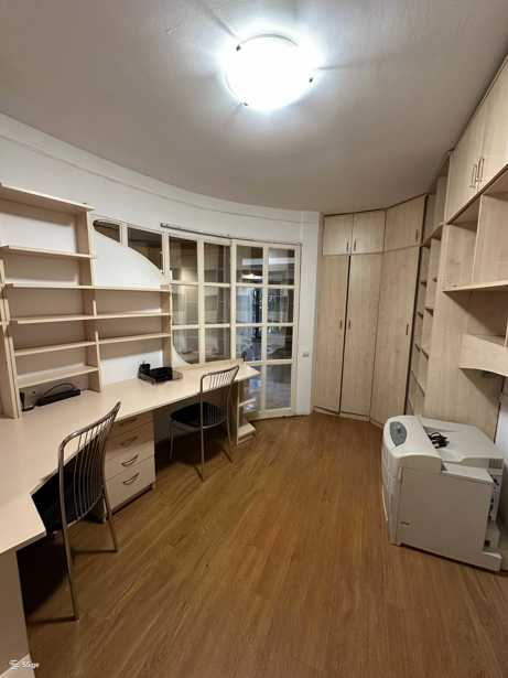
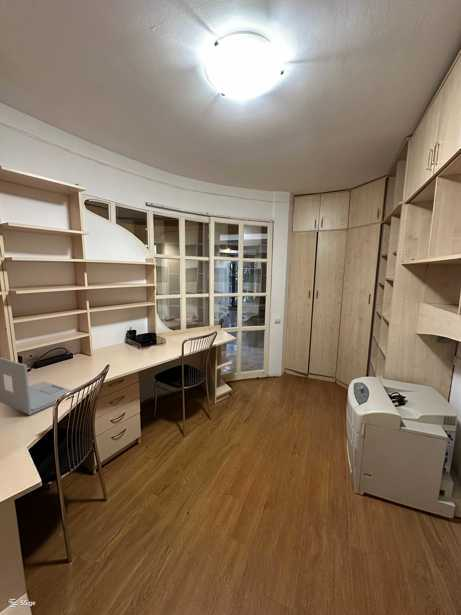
+ laptop [0,356,73,416]
